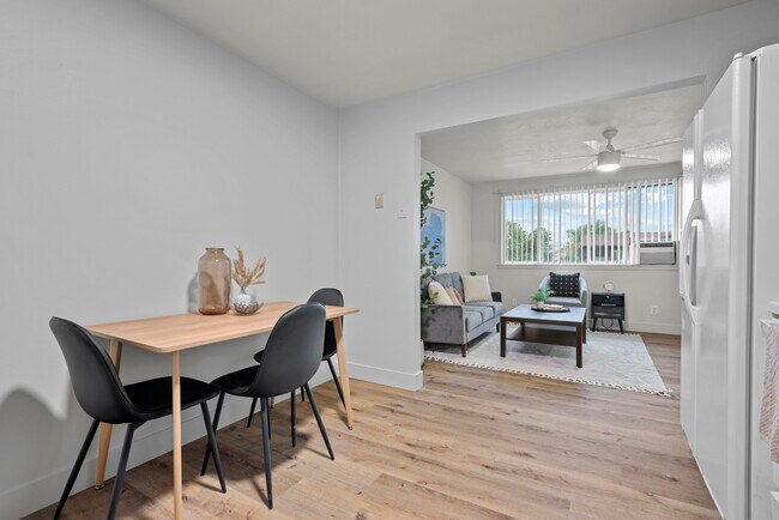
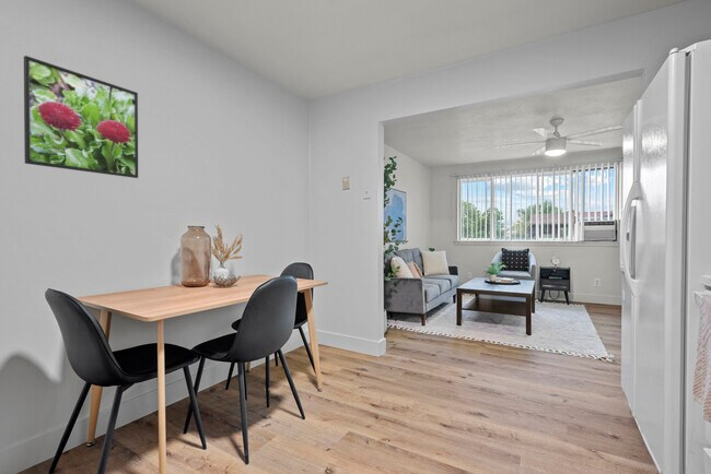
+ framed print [23,55,139,179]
